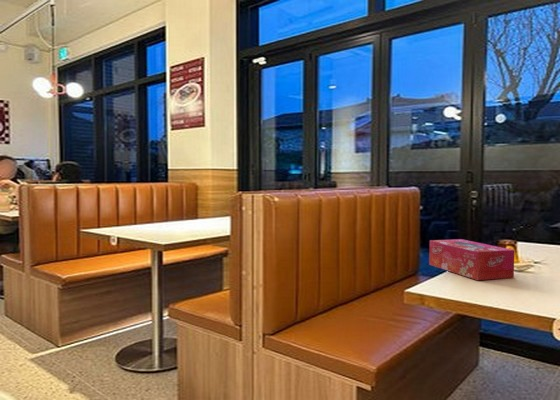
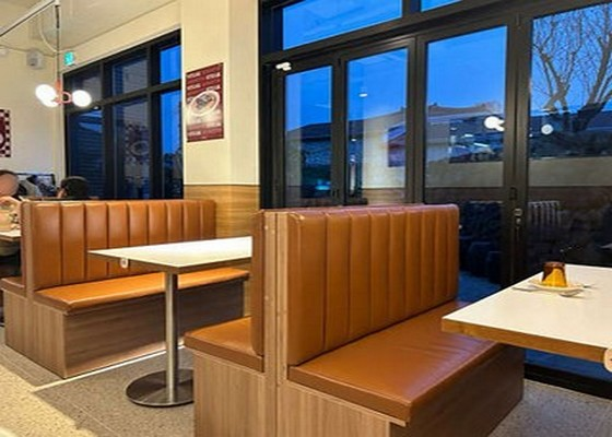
- tissue box [428,238,515,281]
